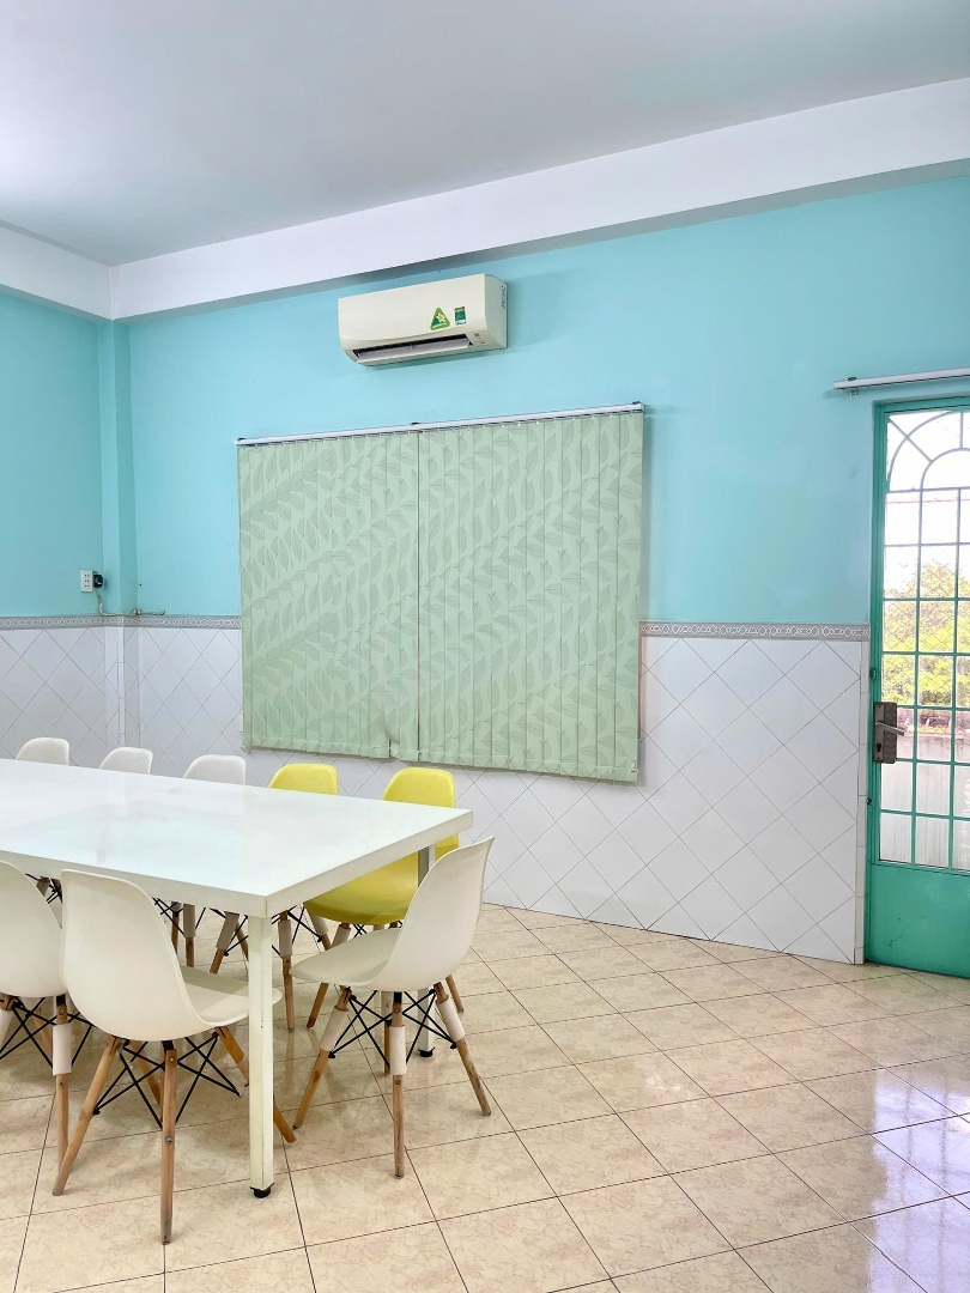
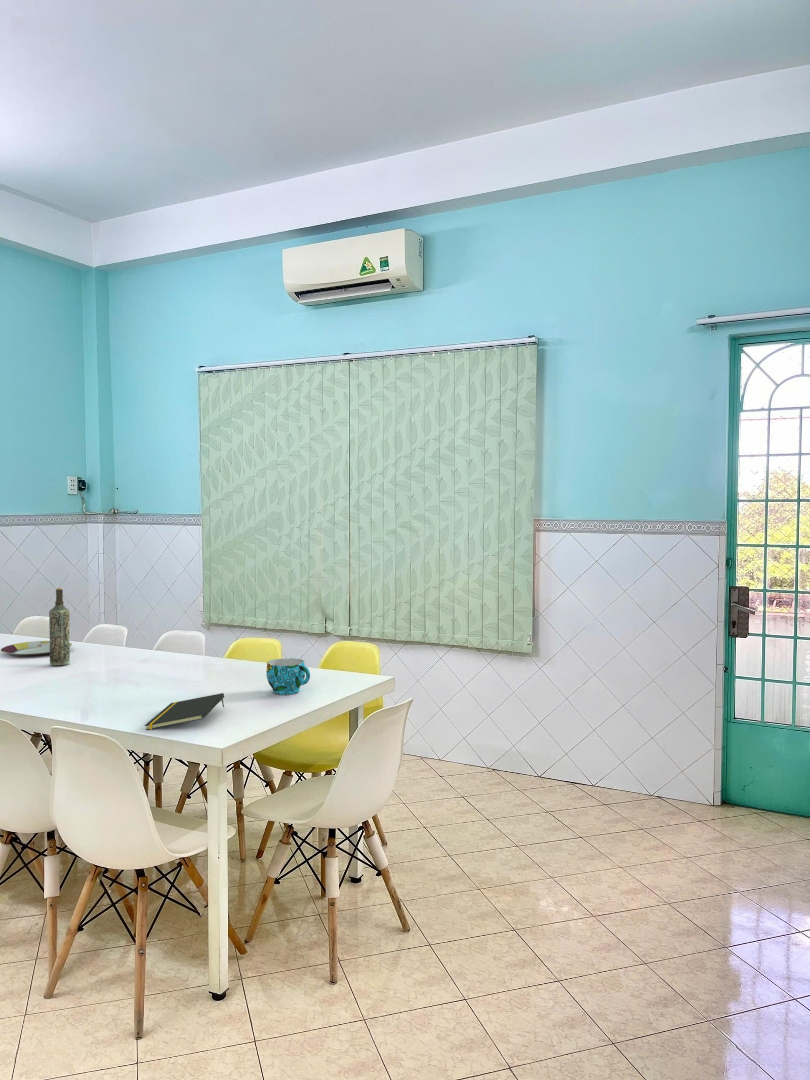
+ cup [265,657,311,696]
+ notepad [144,692,225,731]
+ bottle [48,587,71,666]
+ plate [0,640,73,658]
